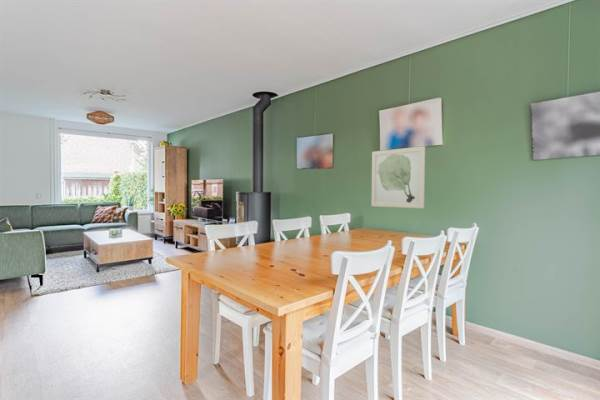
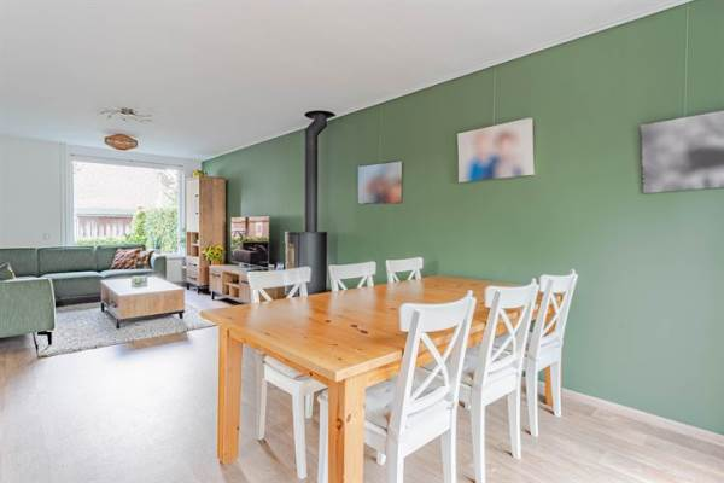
- wall art [370,145,426,209]
